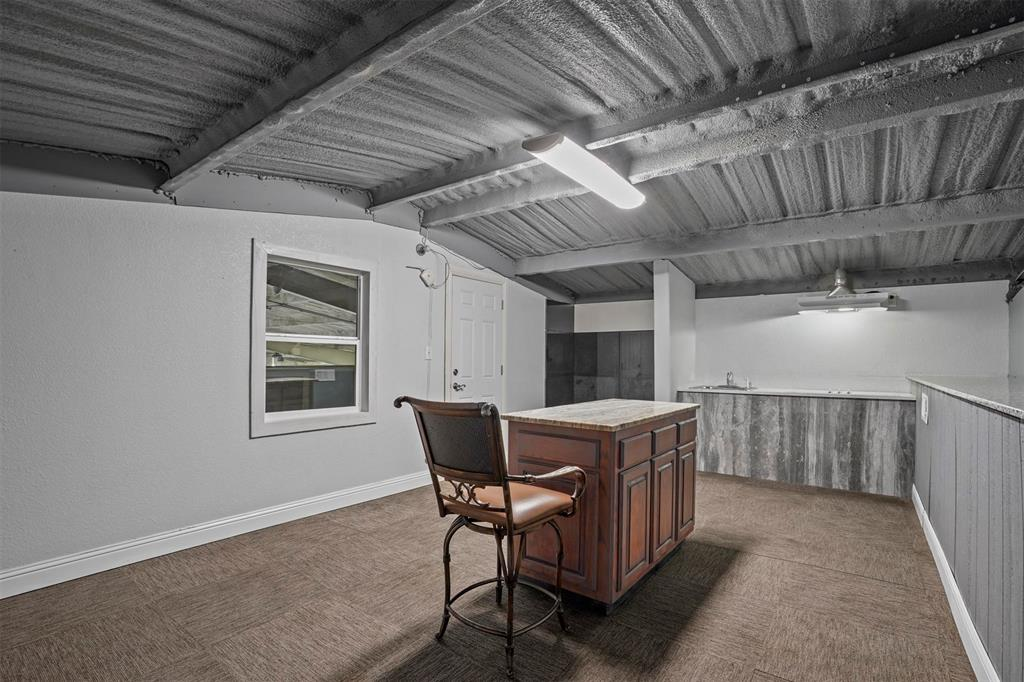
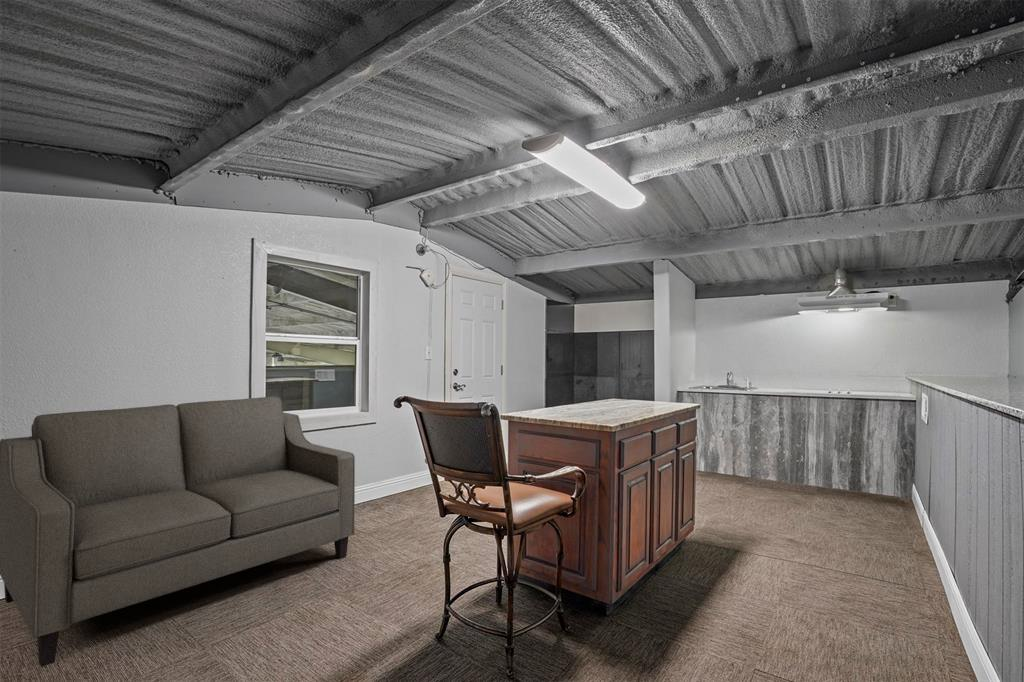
+ sofa [0,395,356,668]
